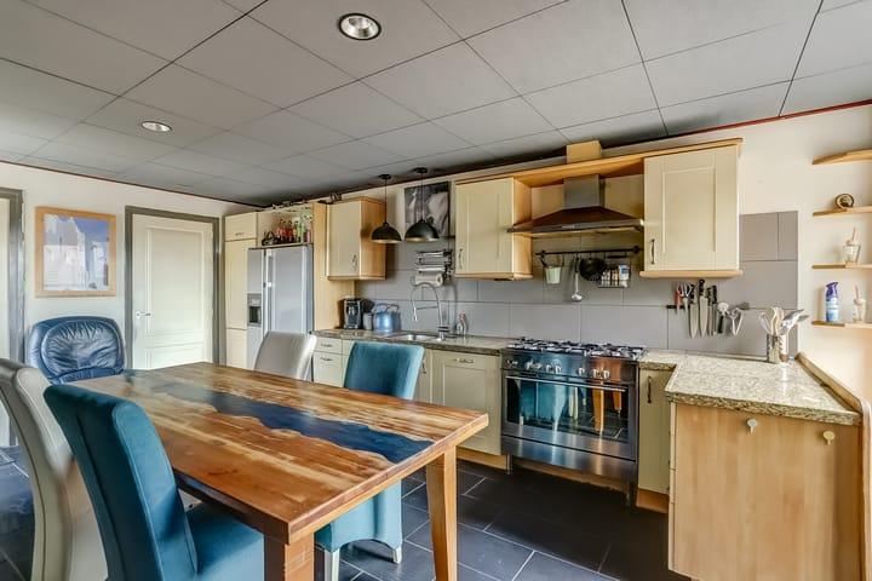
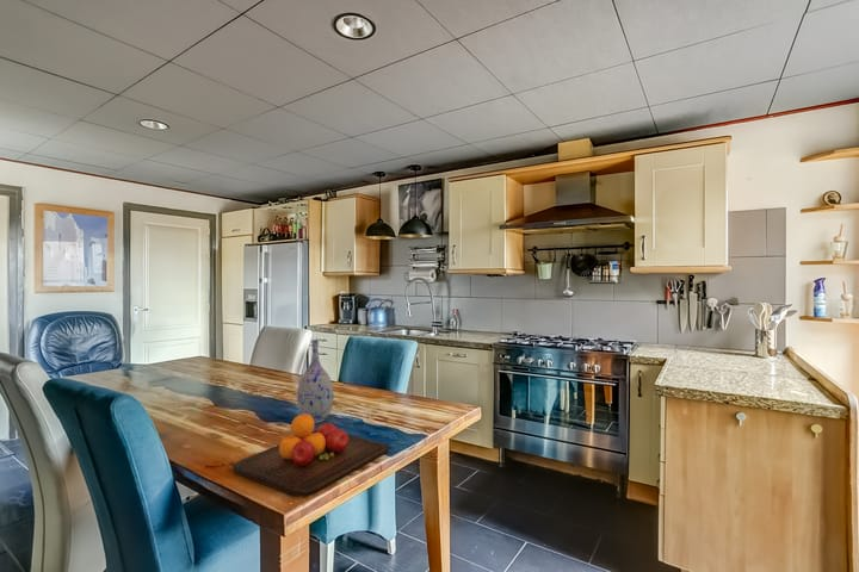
+ vase [296,338,334,424]
+ chopping board [231,414,389,498]
